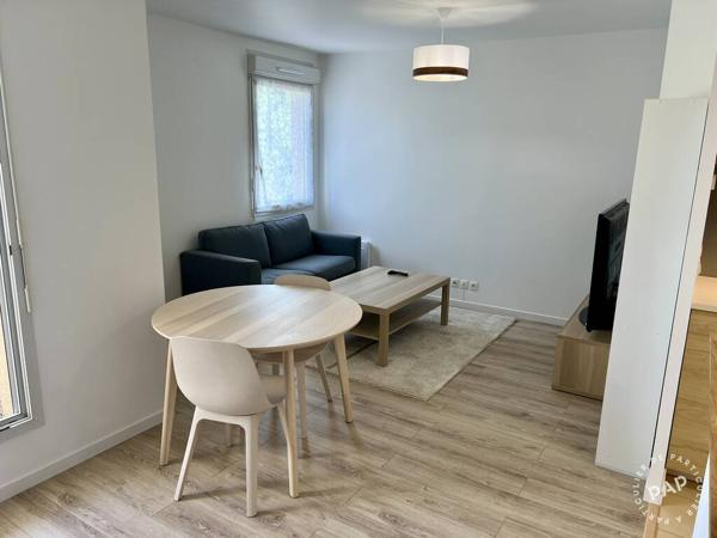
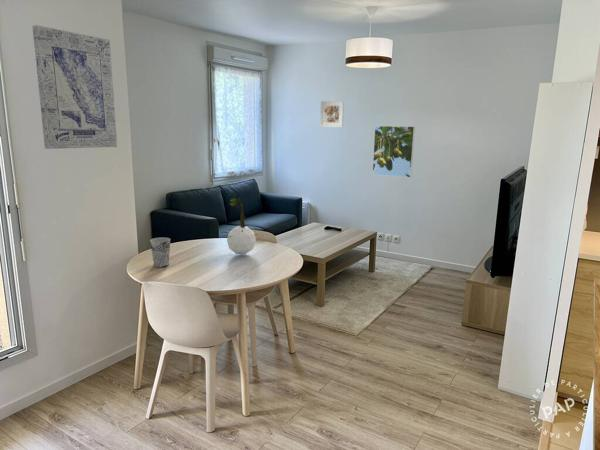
+ plant [225,198,257,255]
+ wall art [31,24,118,150]
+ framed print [319,100,345,128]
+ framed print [371,125,416,179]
+ cup [149,237,171,268]
